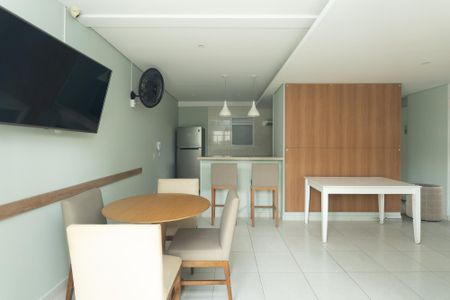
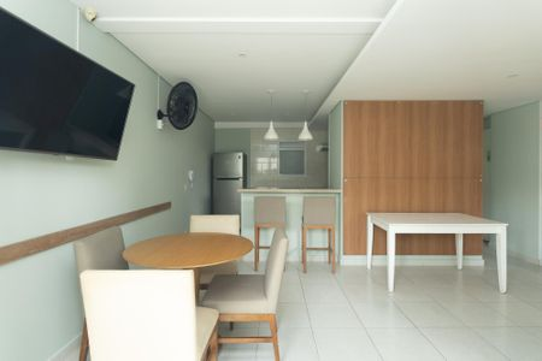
- trash can [405,182,444,222]
